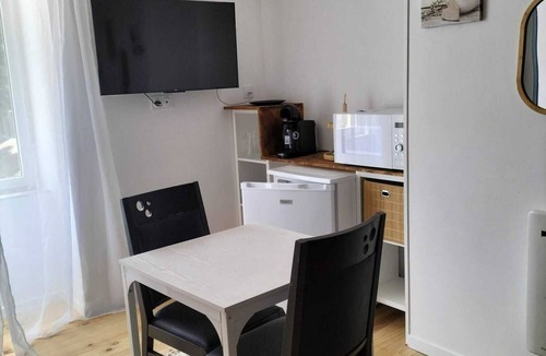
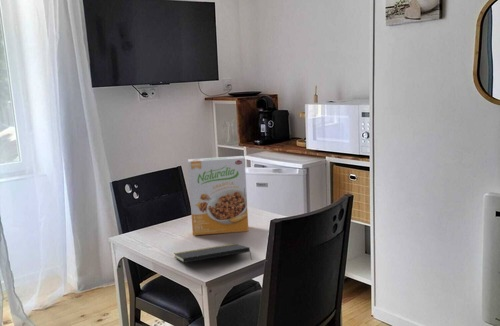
+ cereal box [187,155,249,236]
+ notepad [173,243,253,264]
